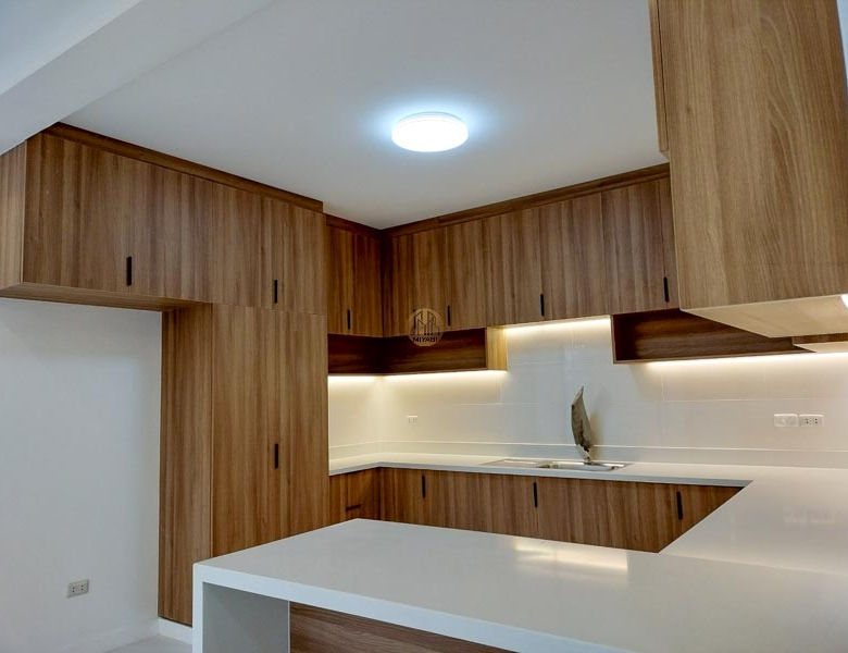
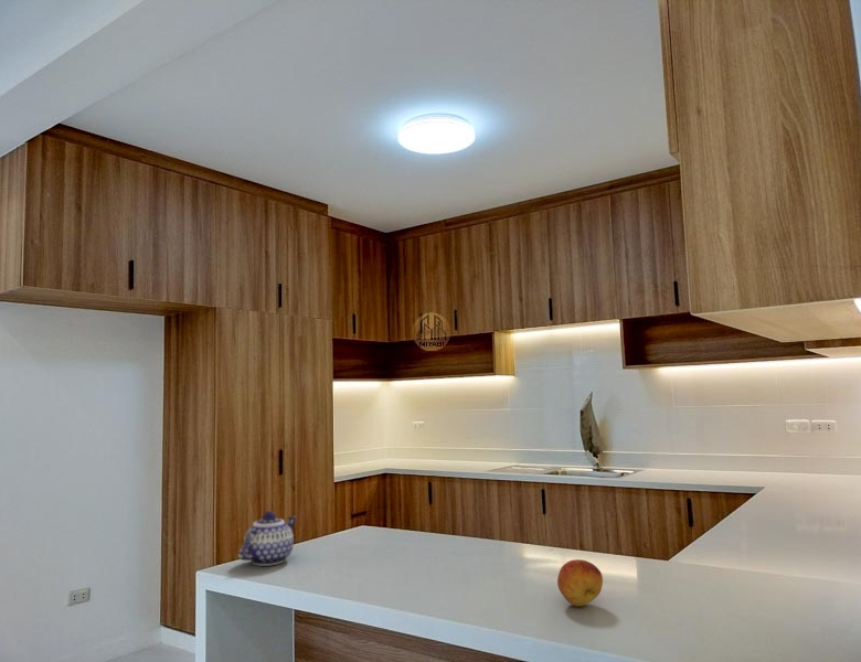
+ fruit [556,558,604,607]
+ teapot [237,510,297,567]
